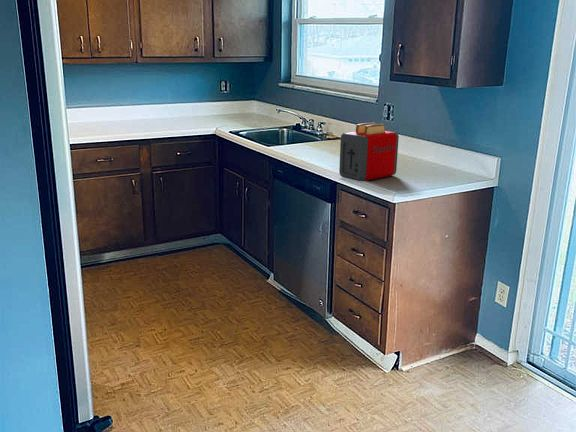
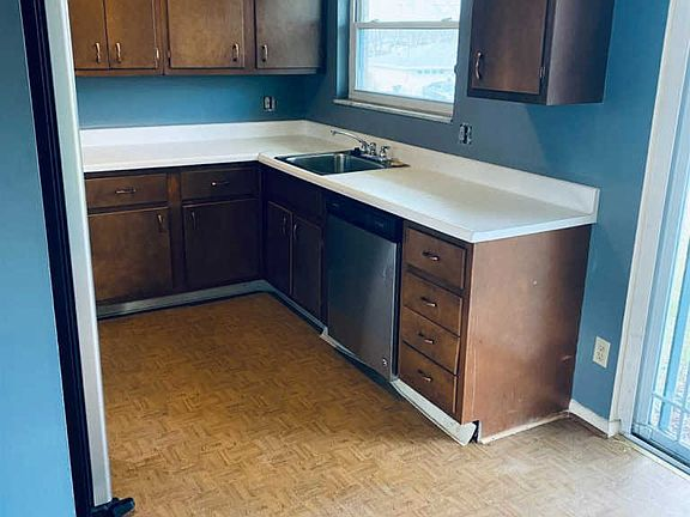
- toaster [338,122,400,182]
